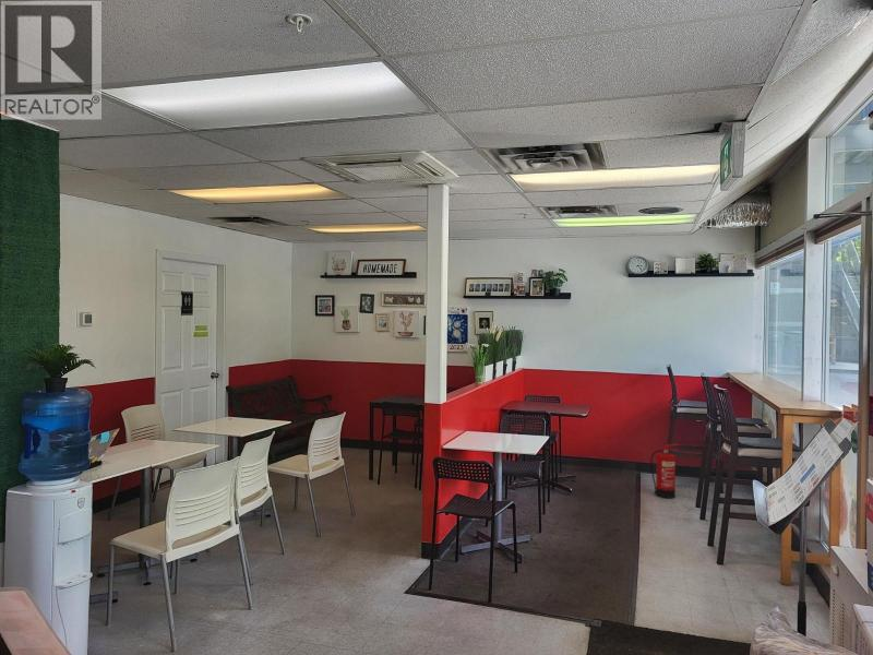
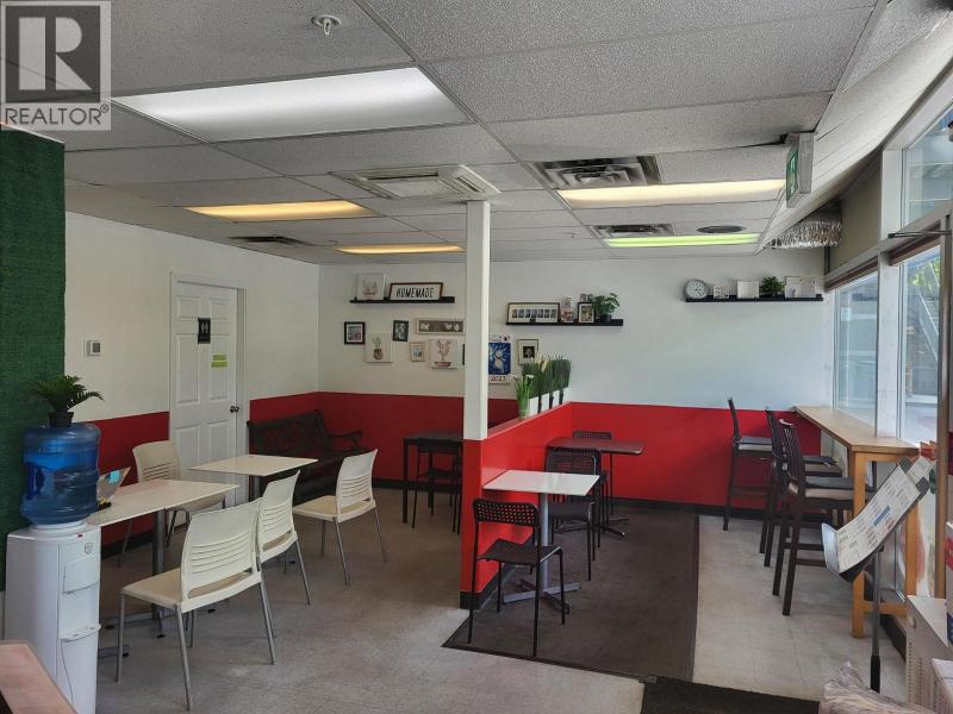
- fire extinguisher [649,443,681,500]
